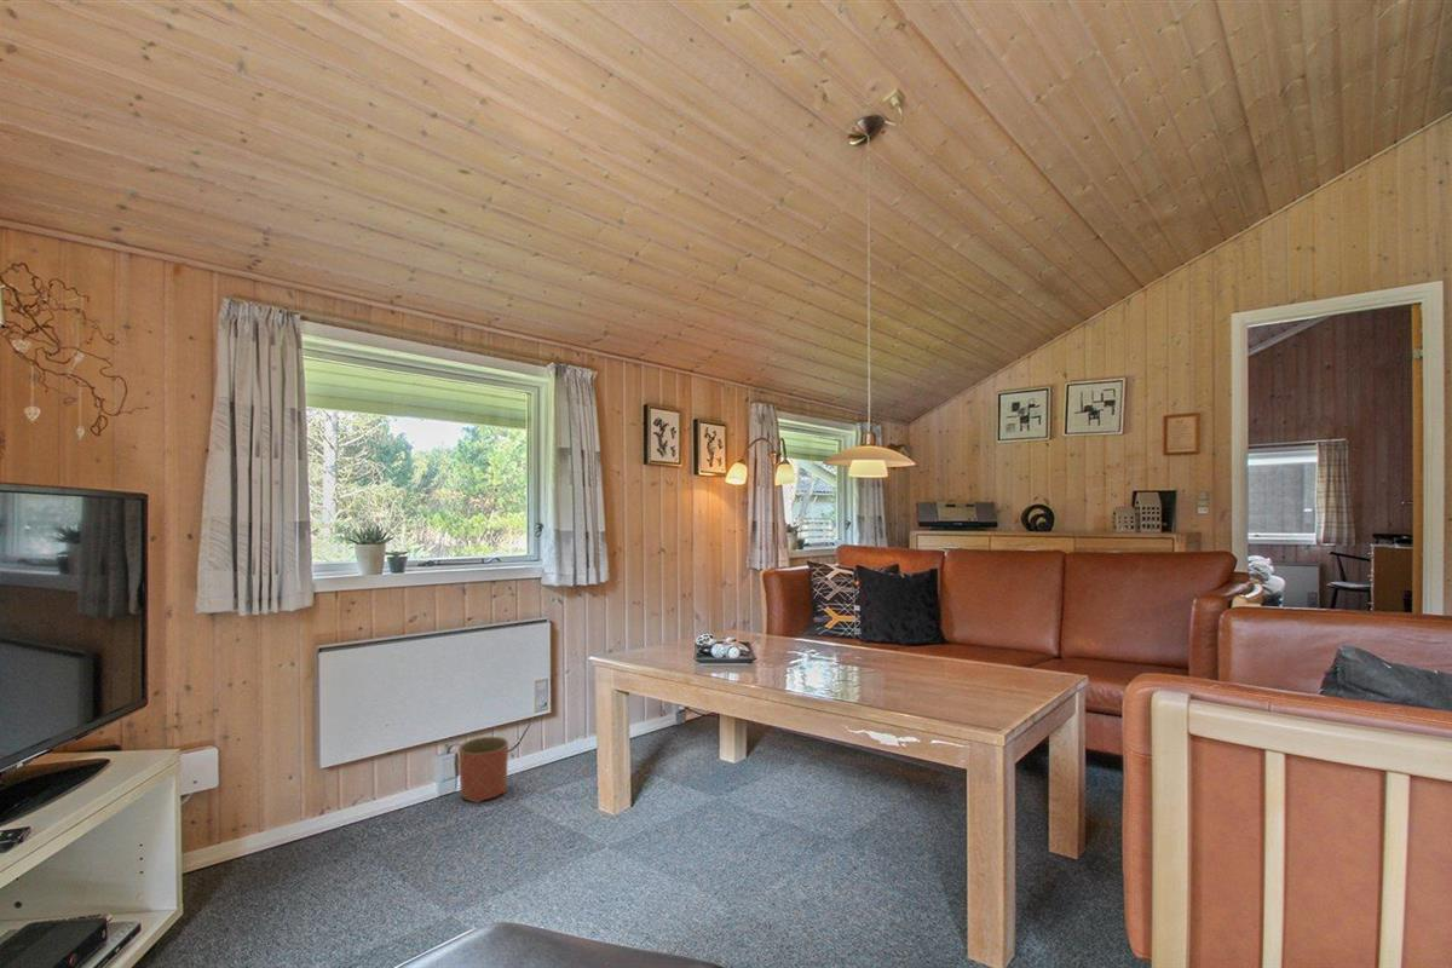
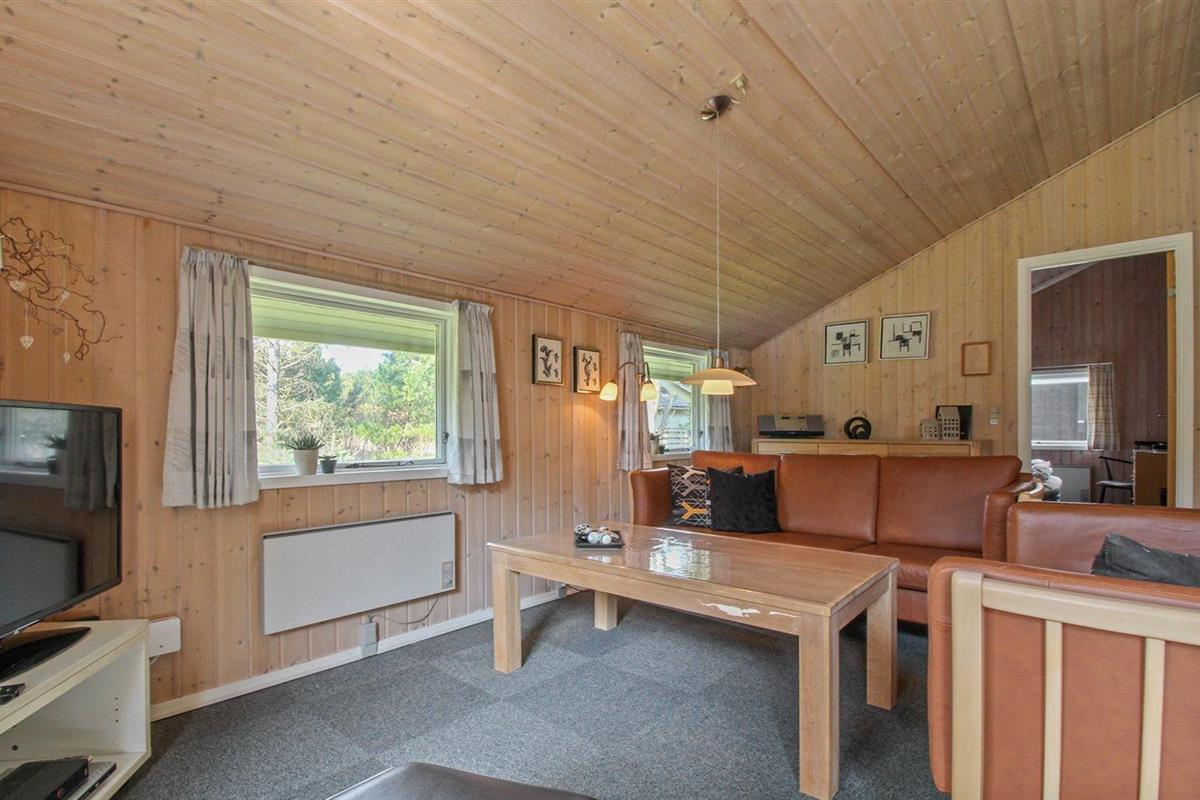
- planter [457,736,509,803]
